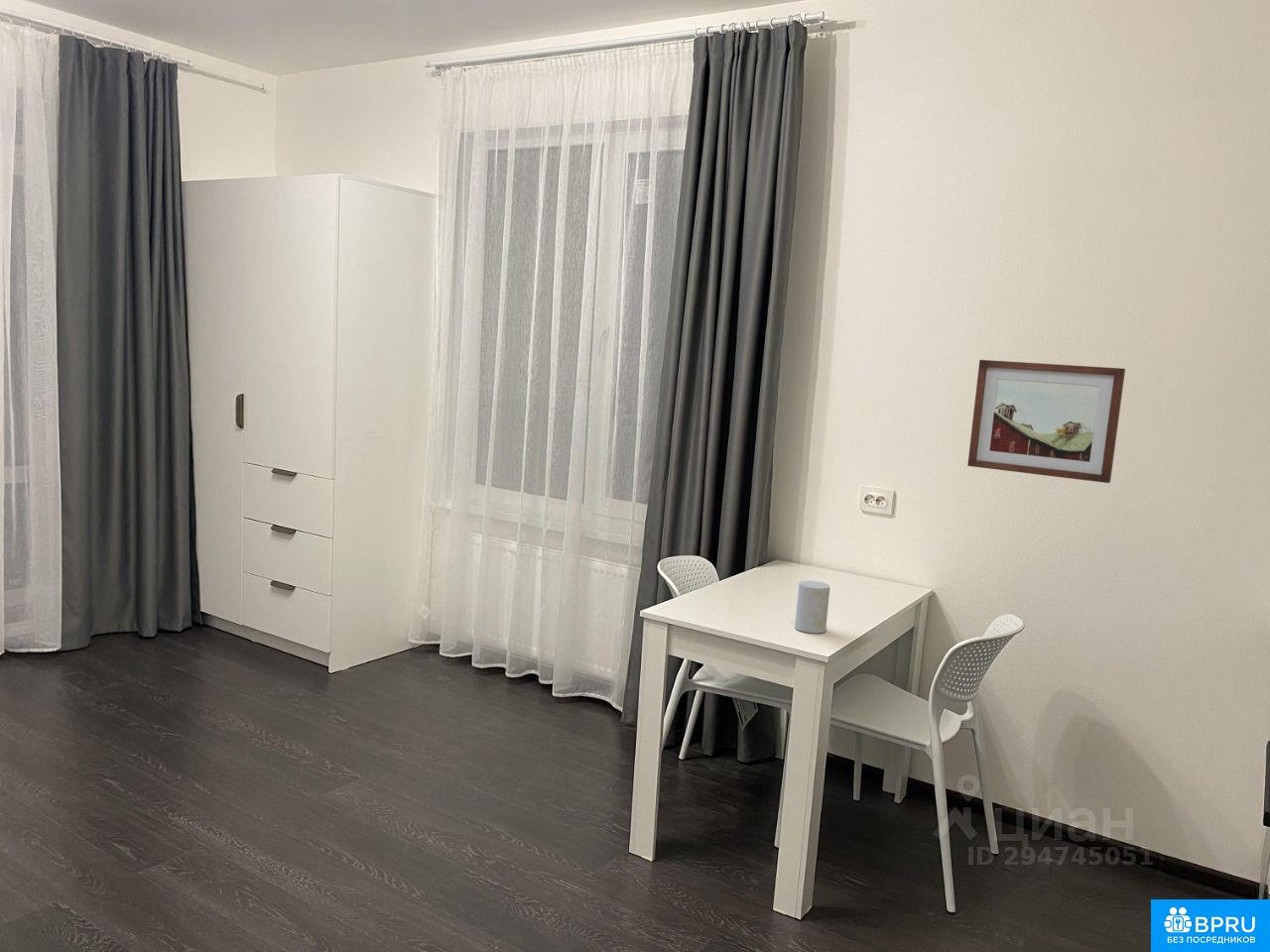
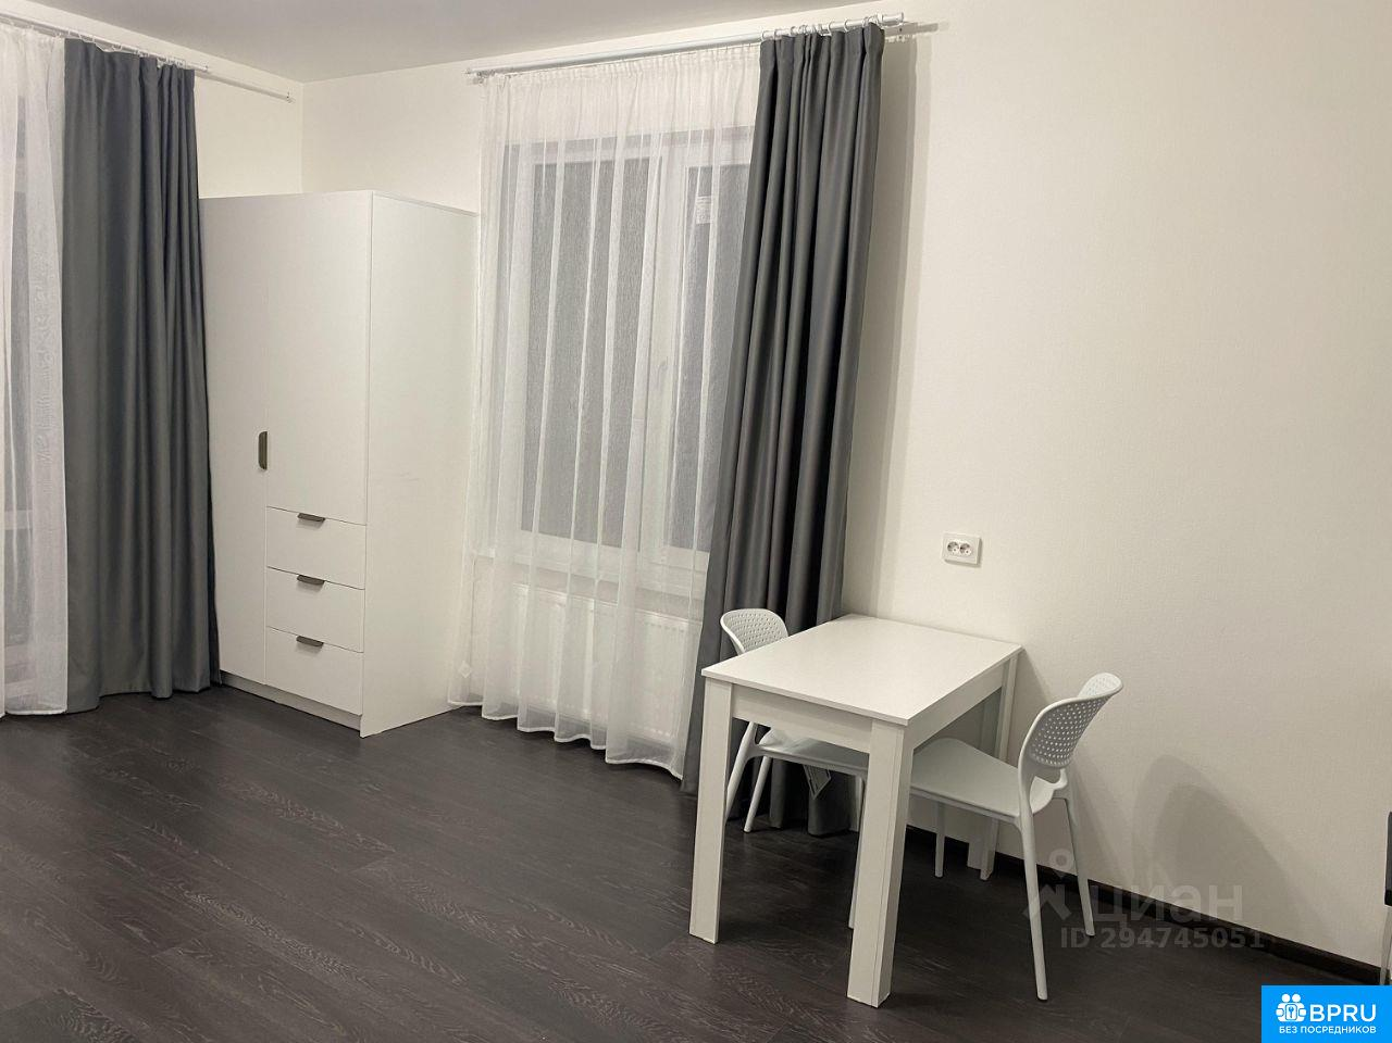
- cup [794,580,830,635]
- wall art [966,359,1126,484]
